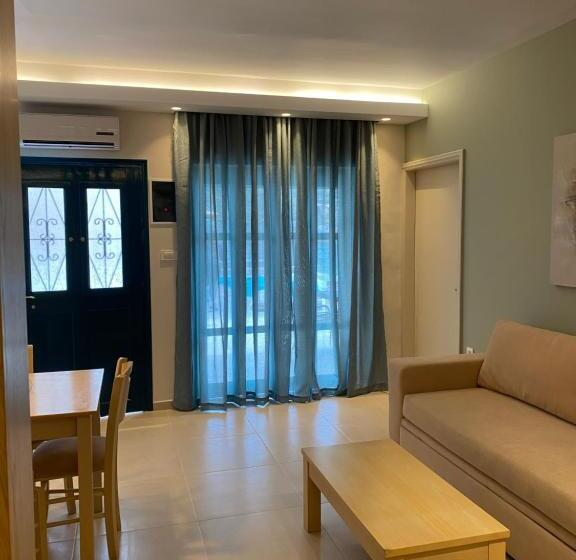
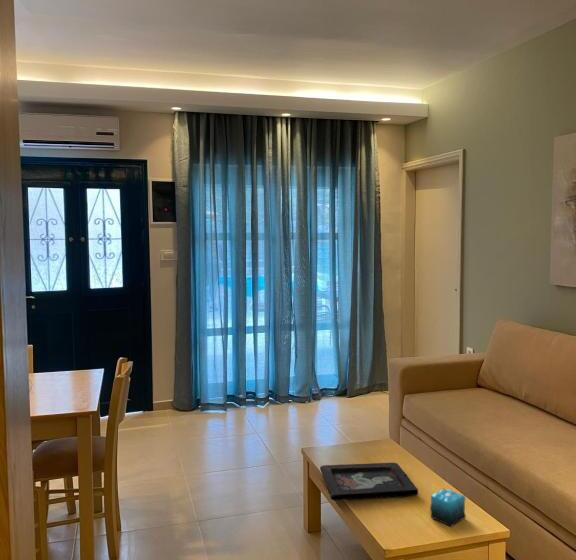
+ decorative tray [319,462,419,501]
+ candle [429,488,467,527]
